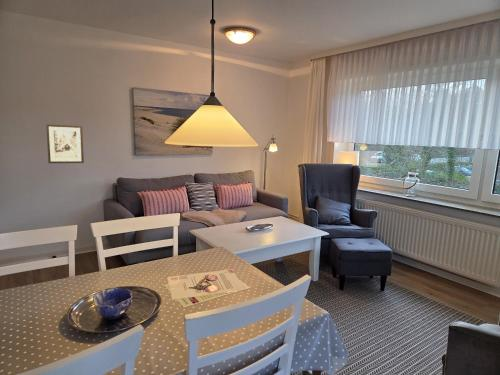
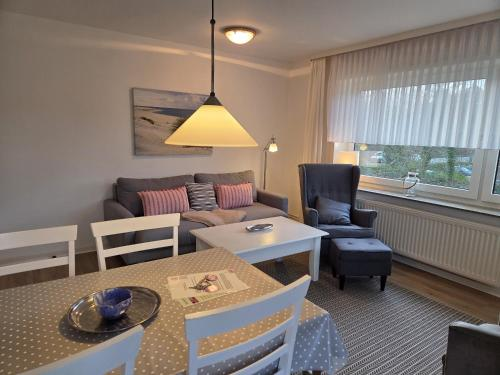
- wall art [45,123,85,164]
